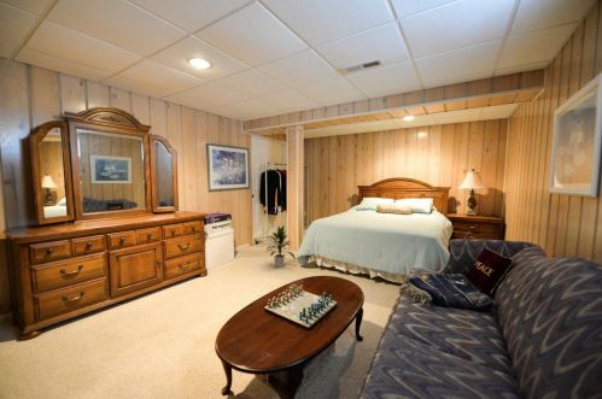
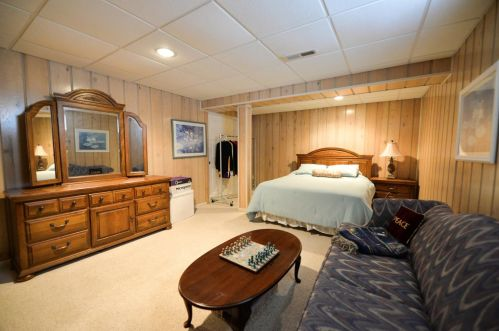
- indoor plant [265,223,297,269]
